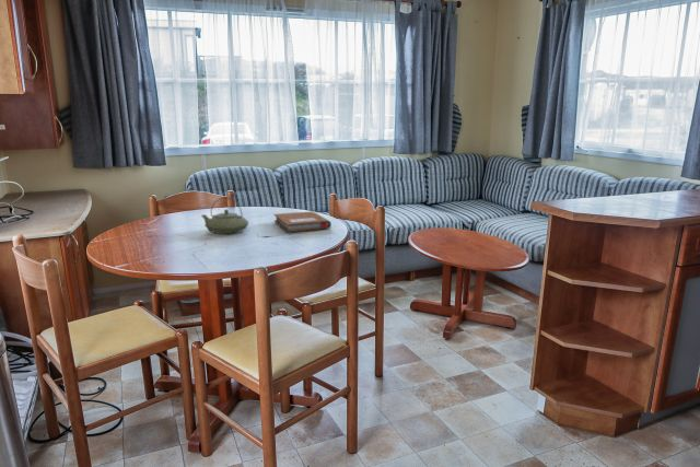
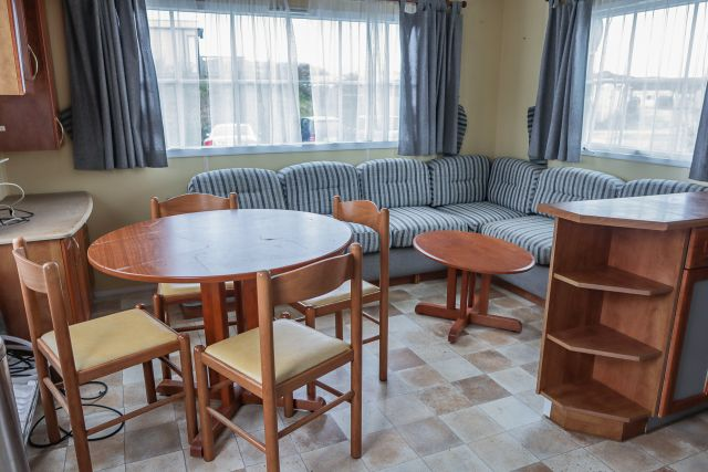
- notebook [273,210,332,233]
- teapot [200,197,249,235]
